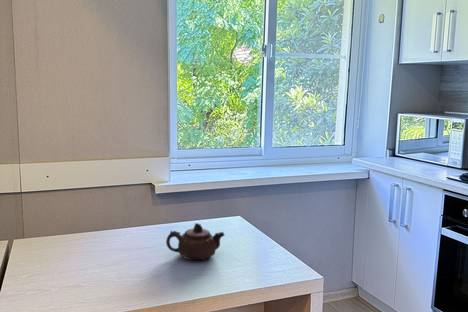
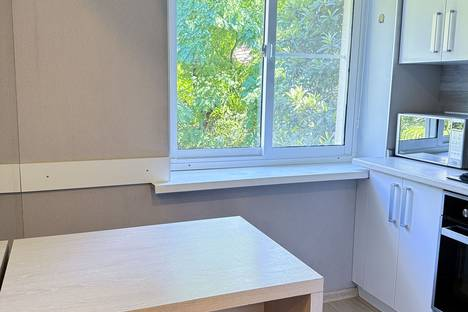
- teapot [165,222,226,261]
